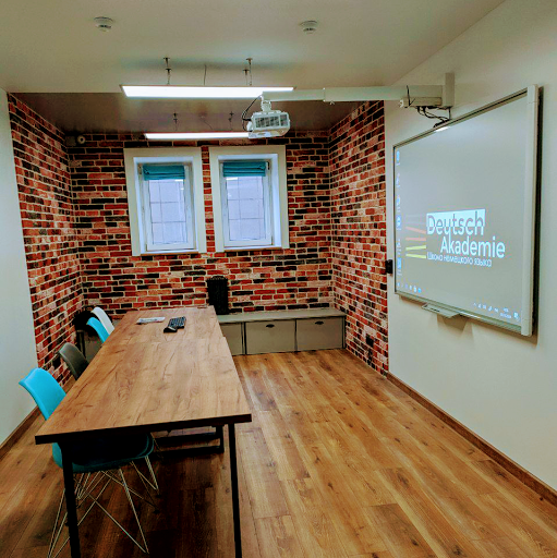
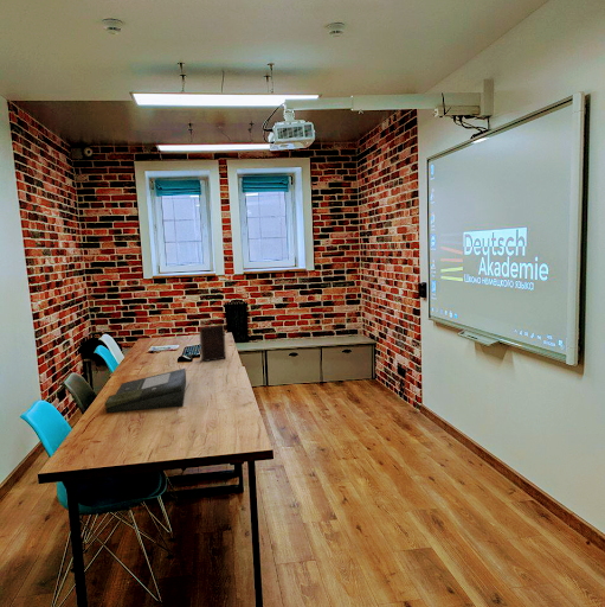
+ document tray [103,368,187,415]
+ bible [198,324,227,363]
